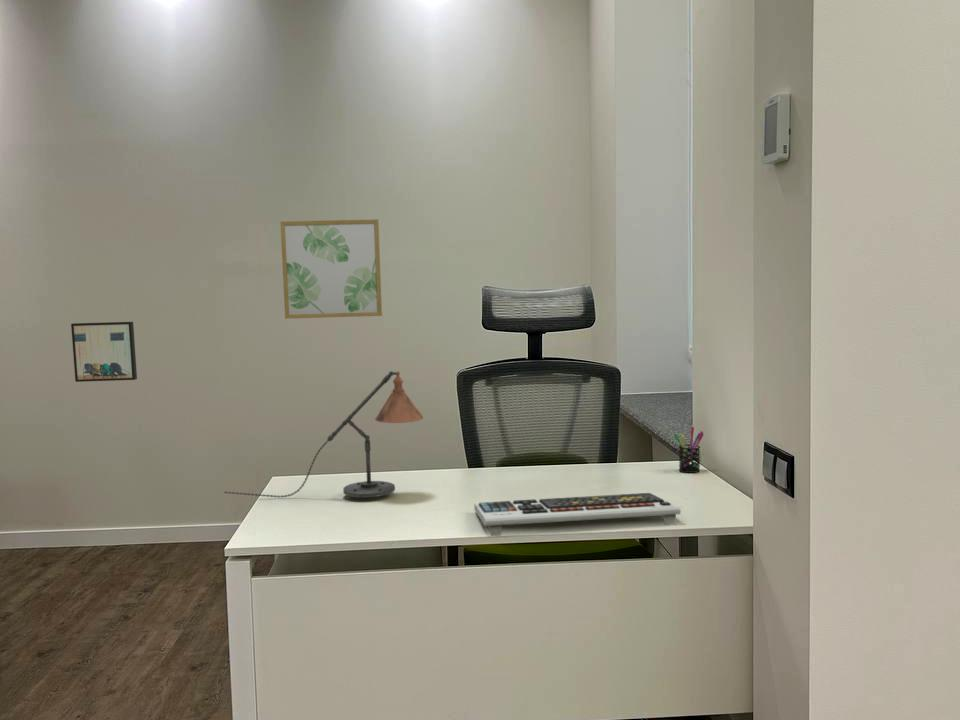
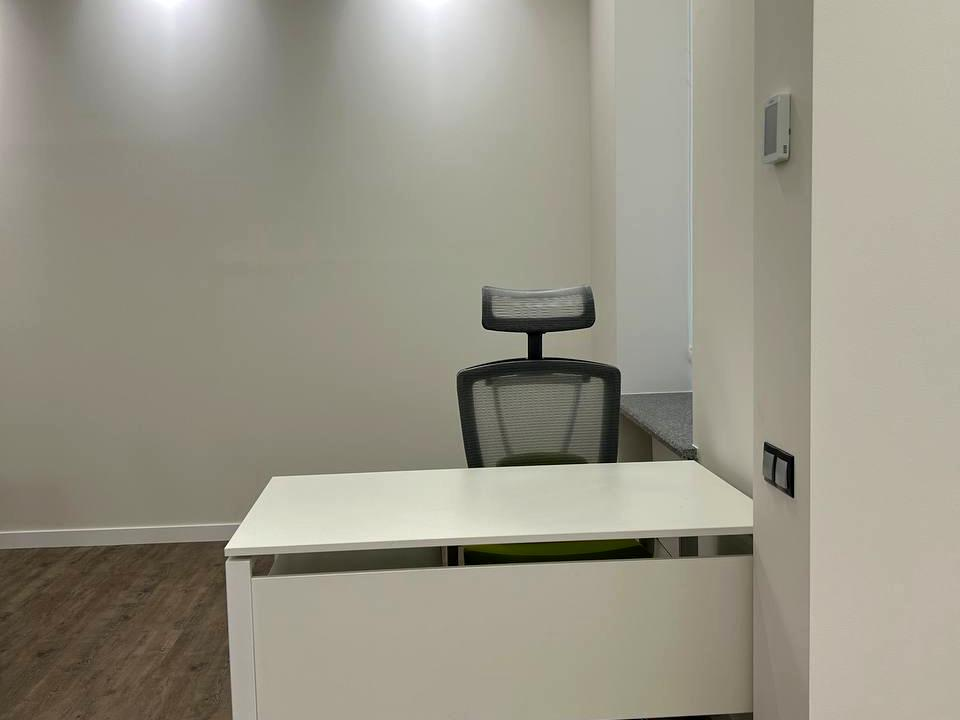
- wall art [70,321,138,383]
- computer keyboard [473,492,682,537]
- desk lamp [223,370,425,499]
- pen holder [673,426,705,474]
- wall art [279,218,383,320]
